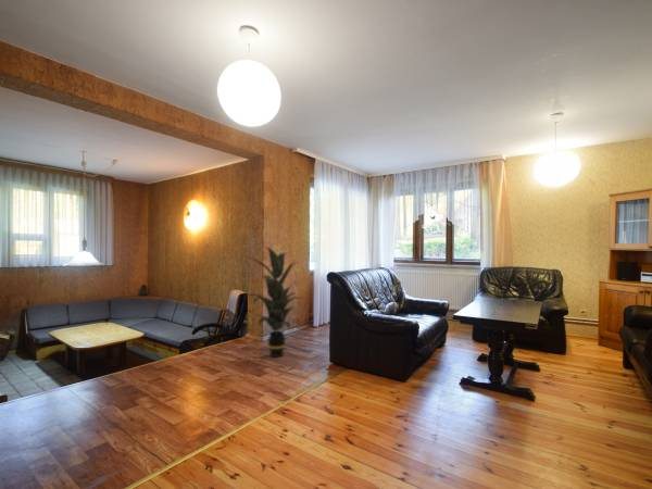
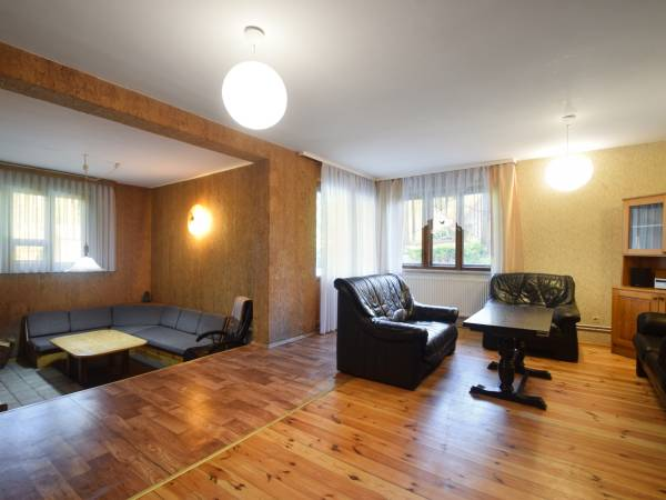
- indoor plant [241,247,309,359]
